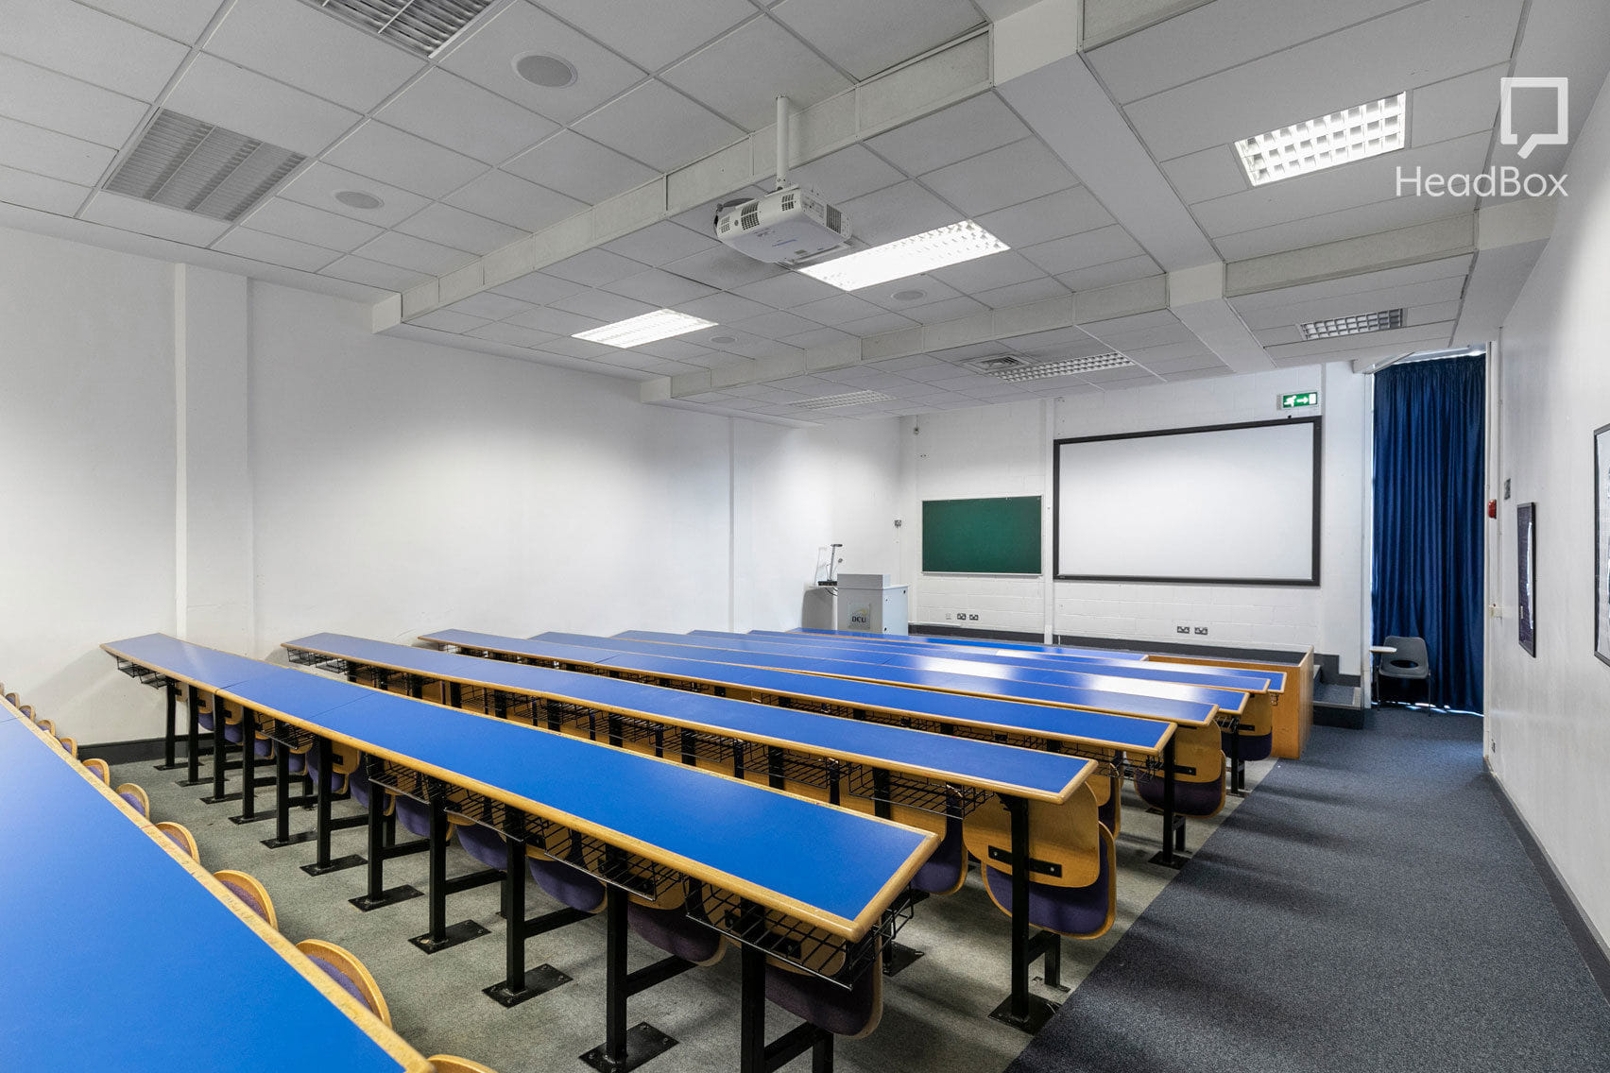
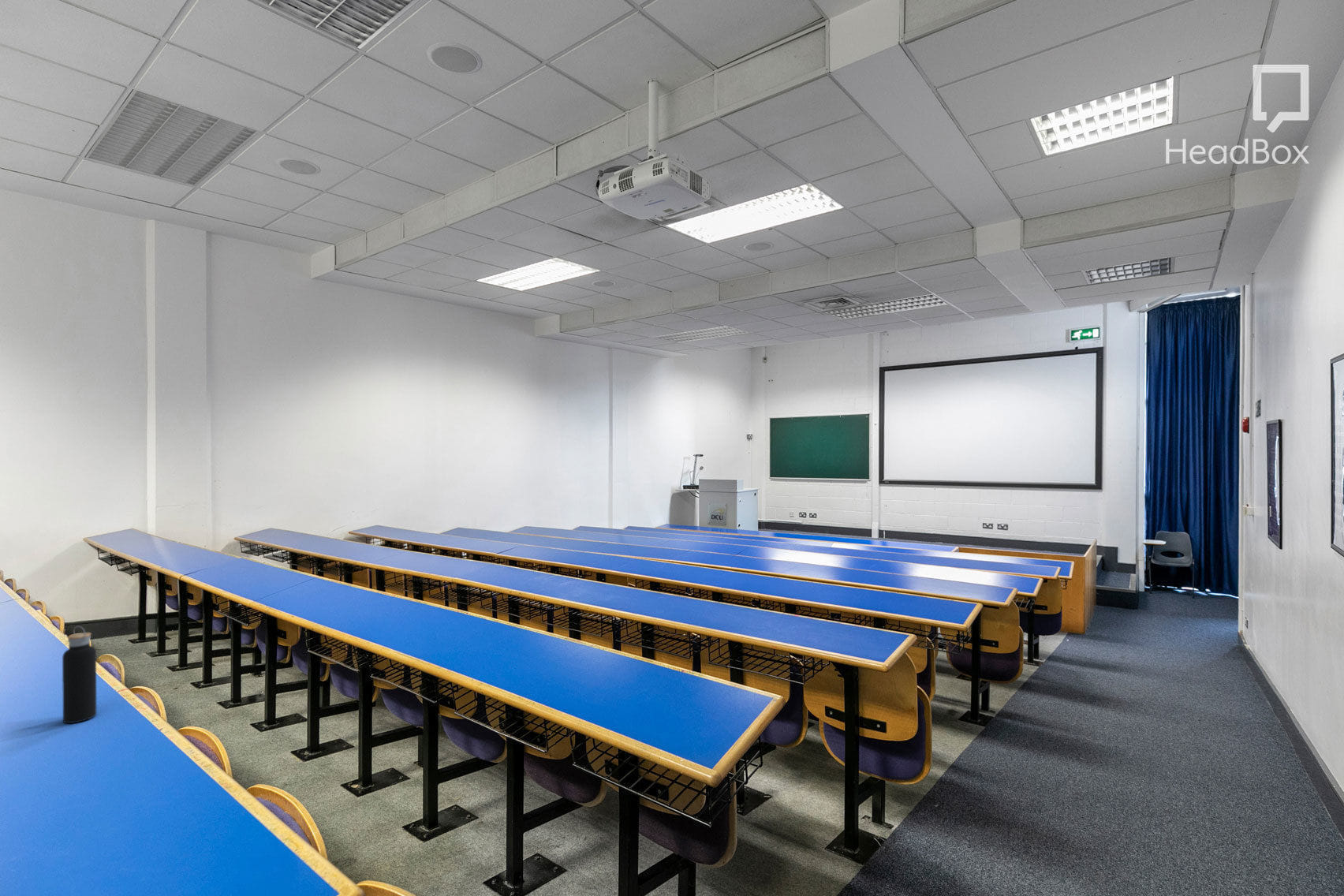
+ water bottle [62,625,98,724]
